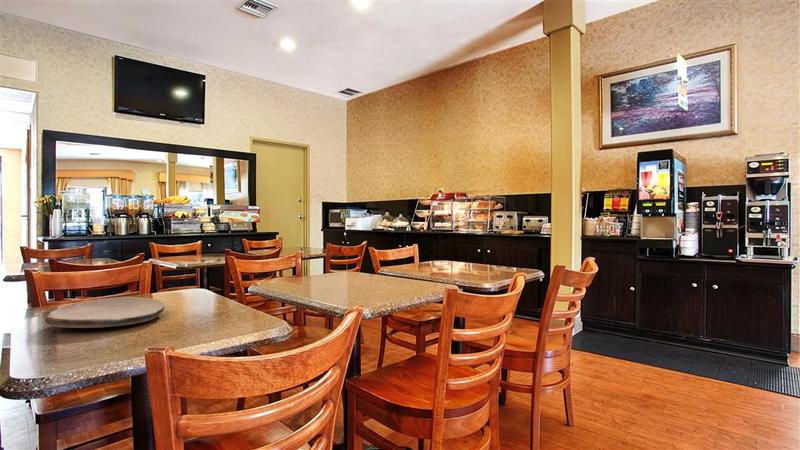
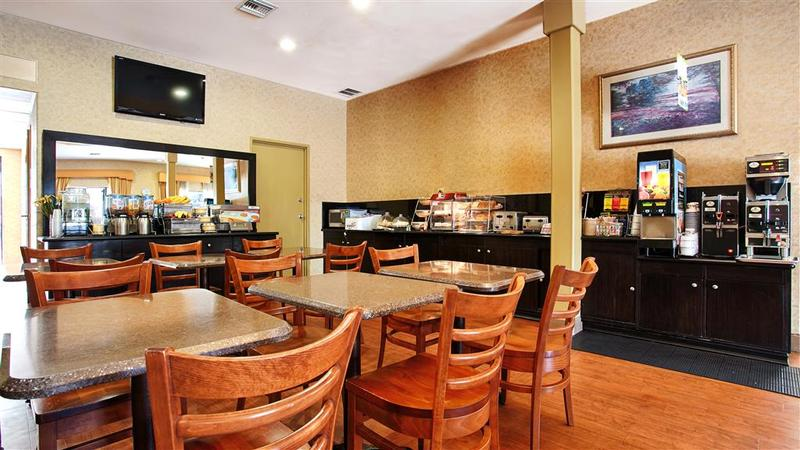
- plate [44,296,166,329]
